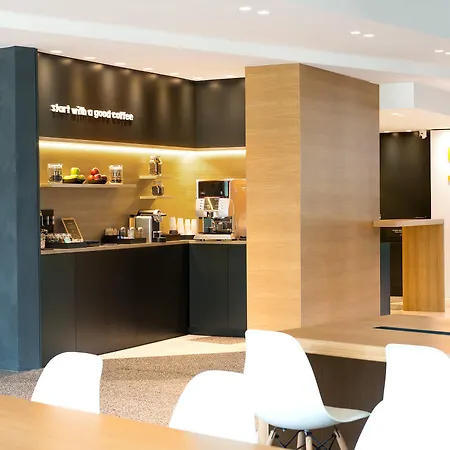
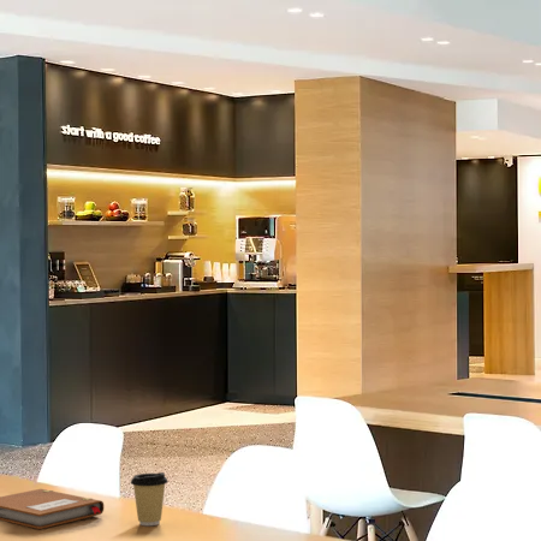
+ coffee cup [130,471,170,527]
+ notebook [0,488,105,530]
